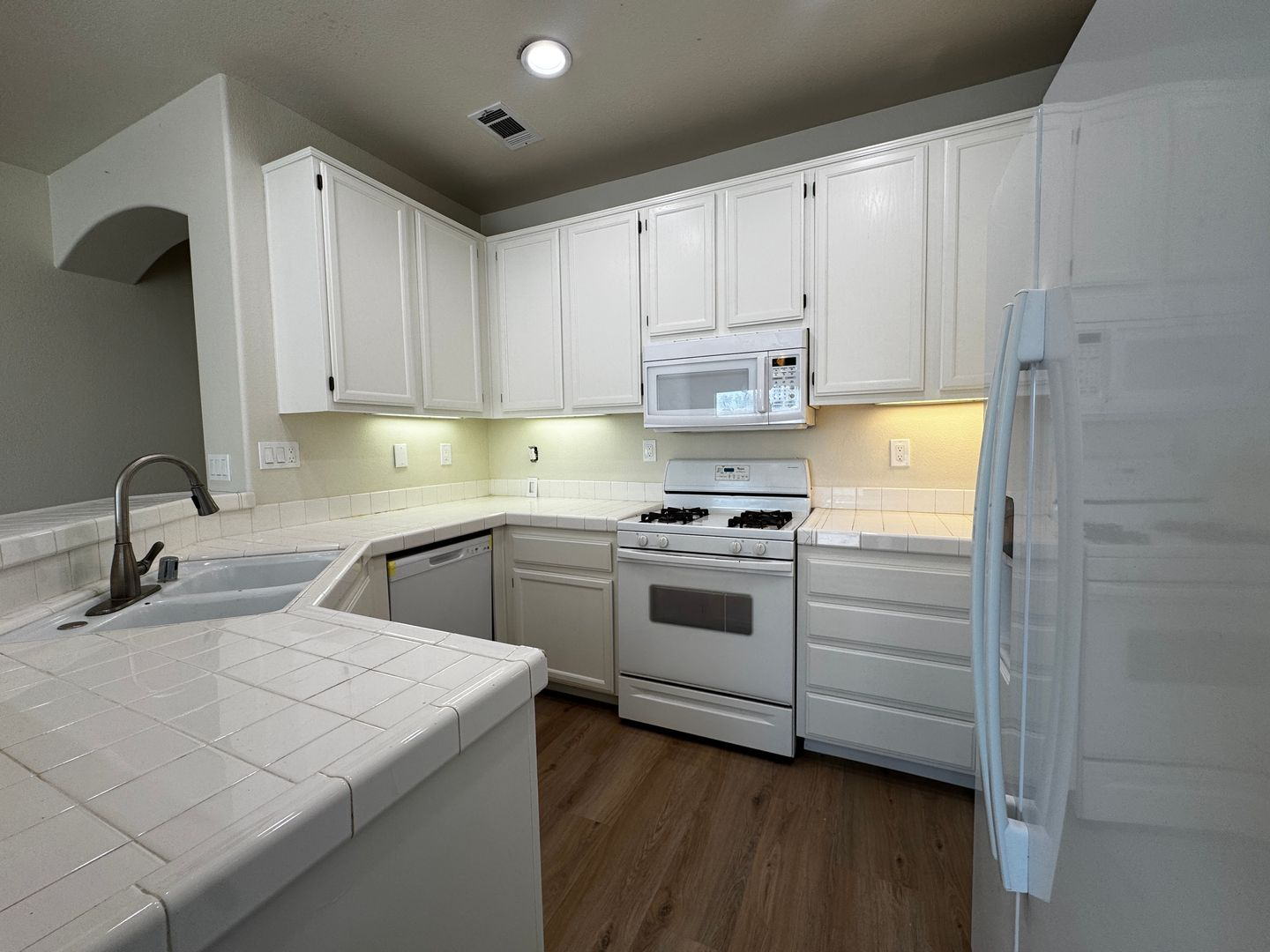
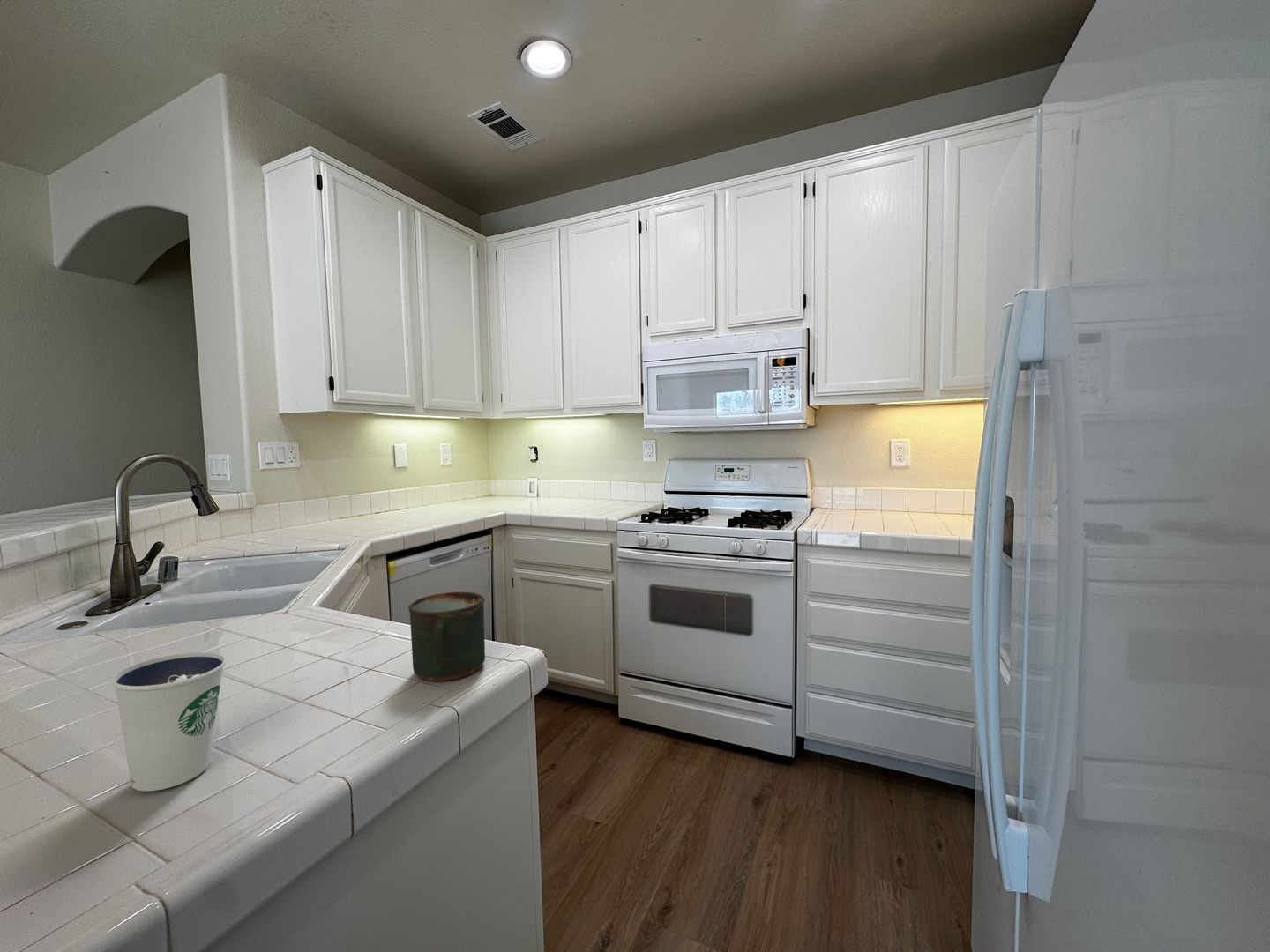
+ dixie cup [111,651,227,792]
+ mug [407,591,486,681]
